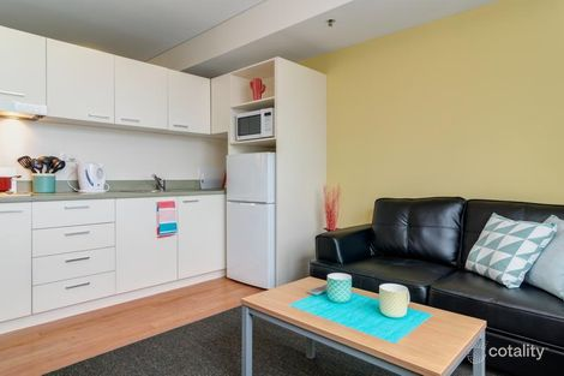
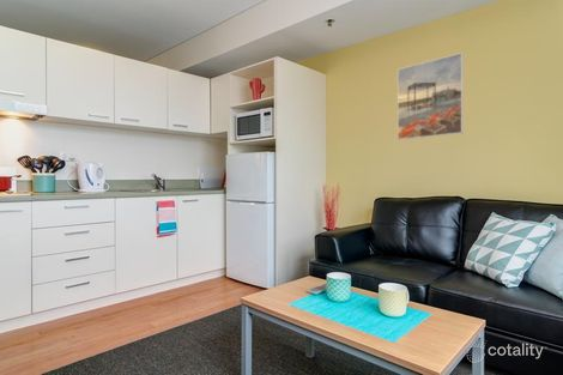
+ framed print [396,52,465,141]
